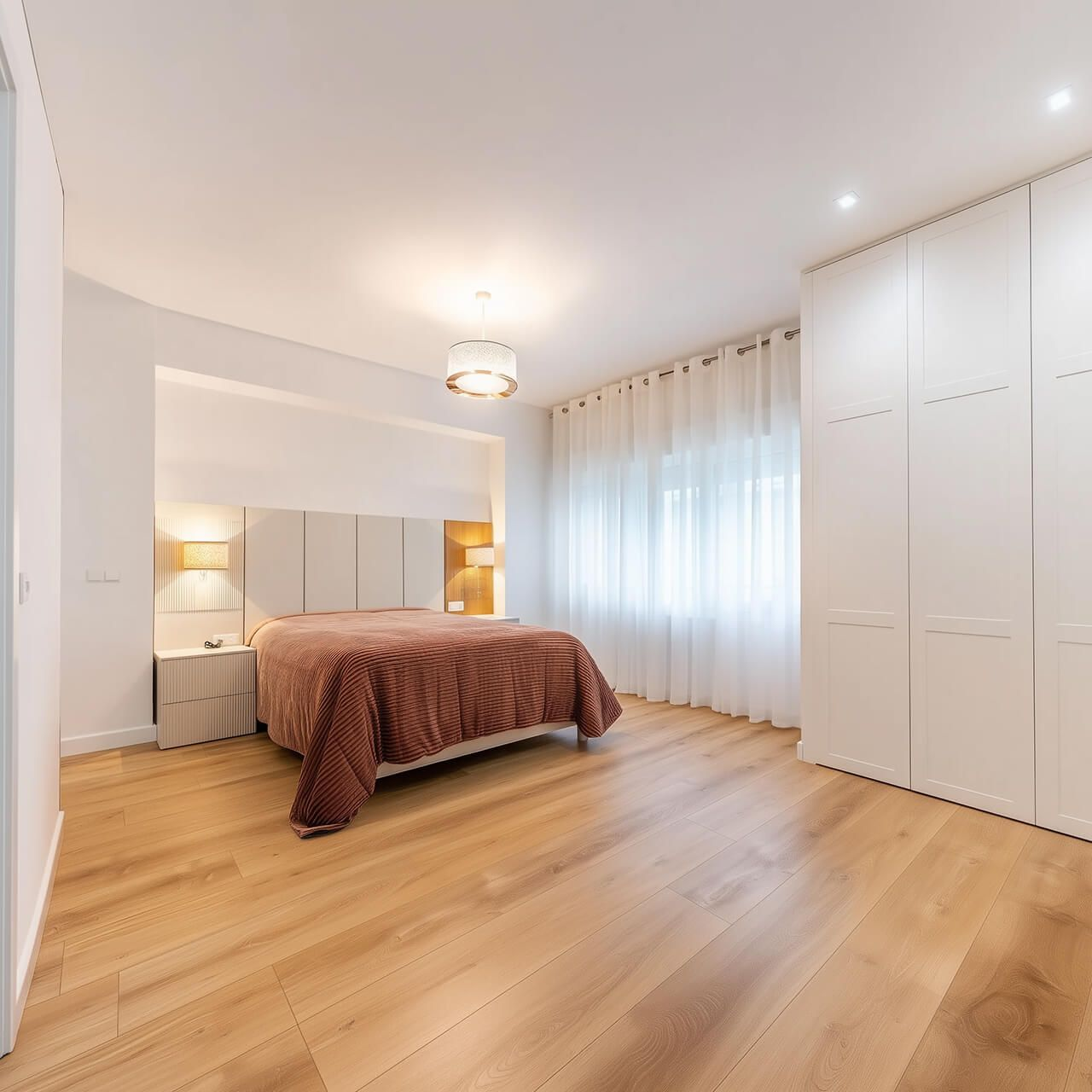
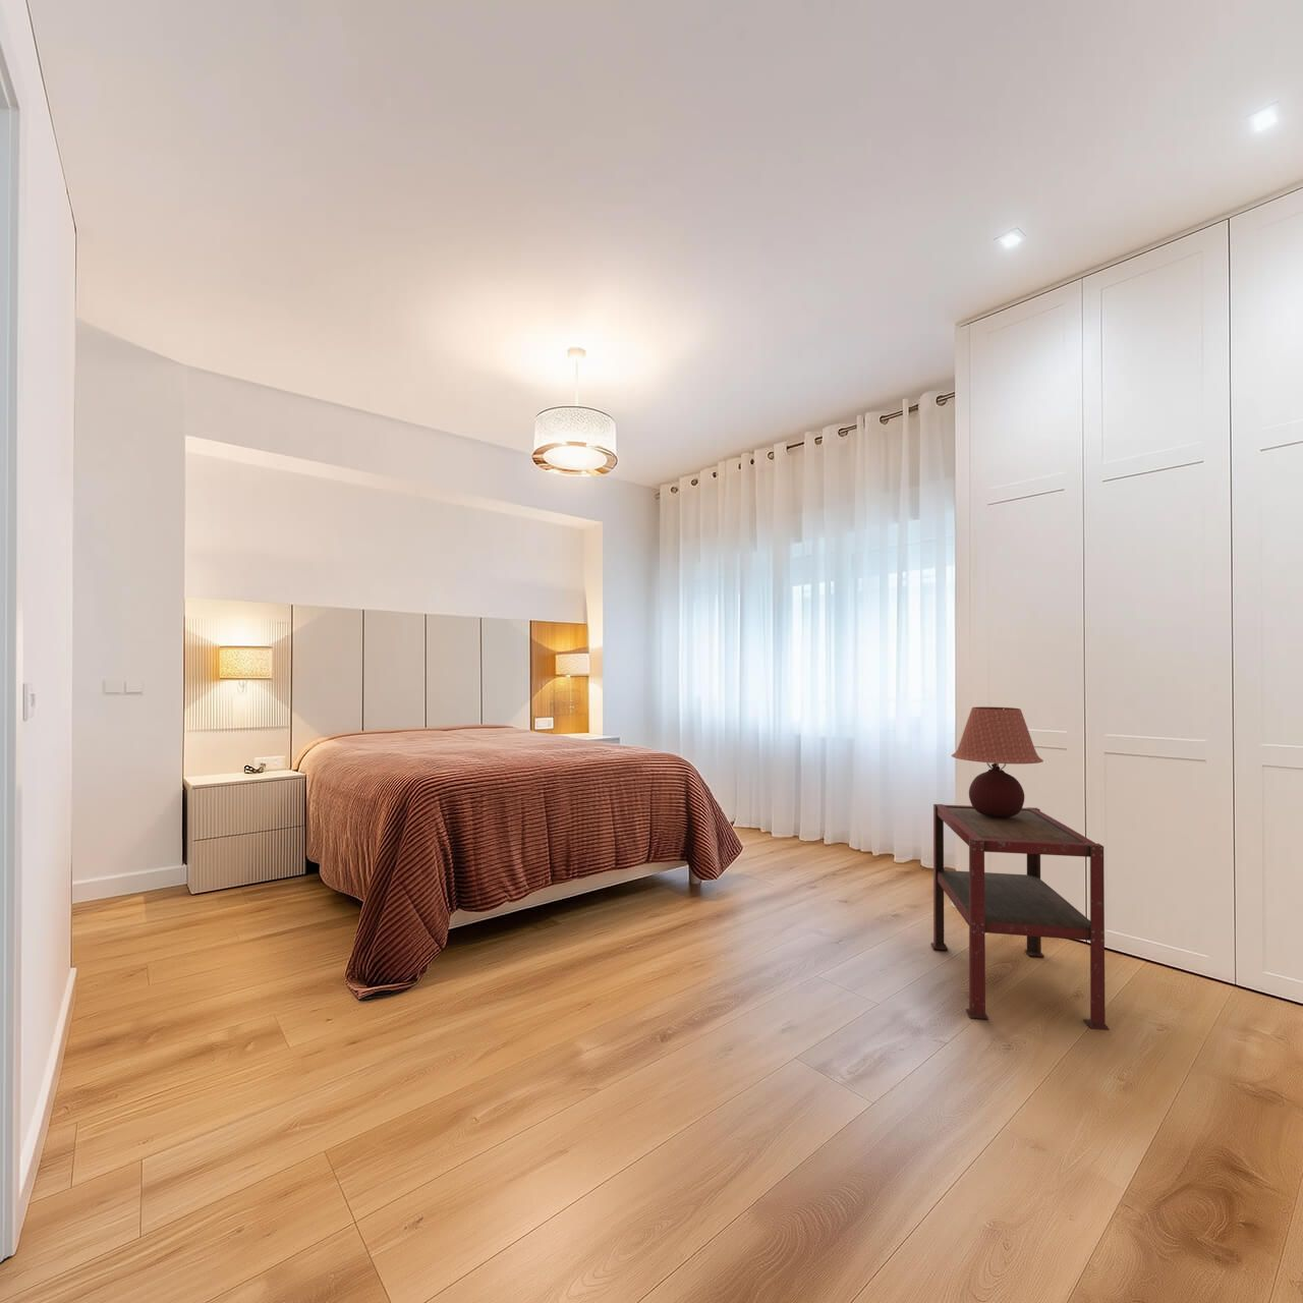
+ side table [930,803,1111,1031]
+ table lamp [951,705,1044,817]
